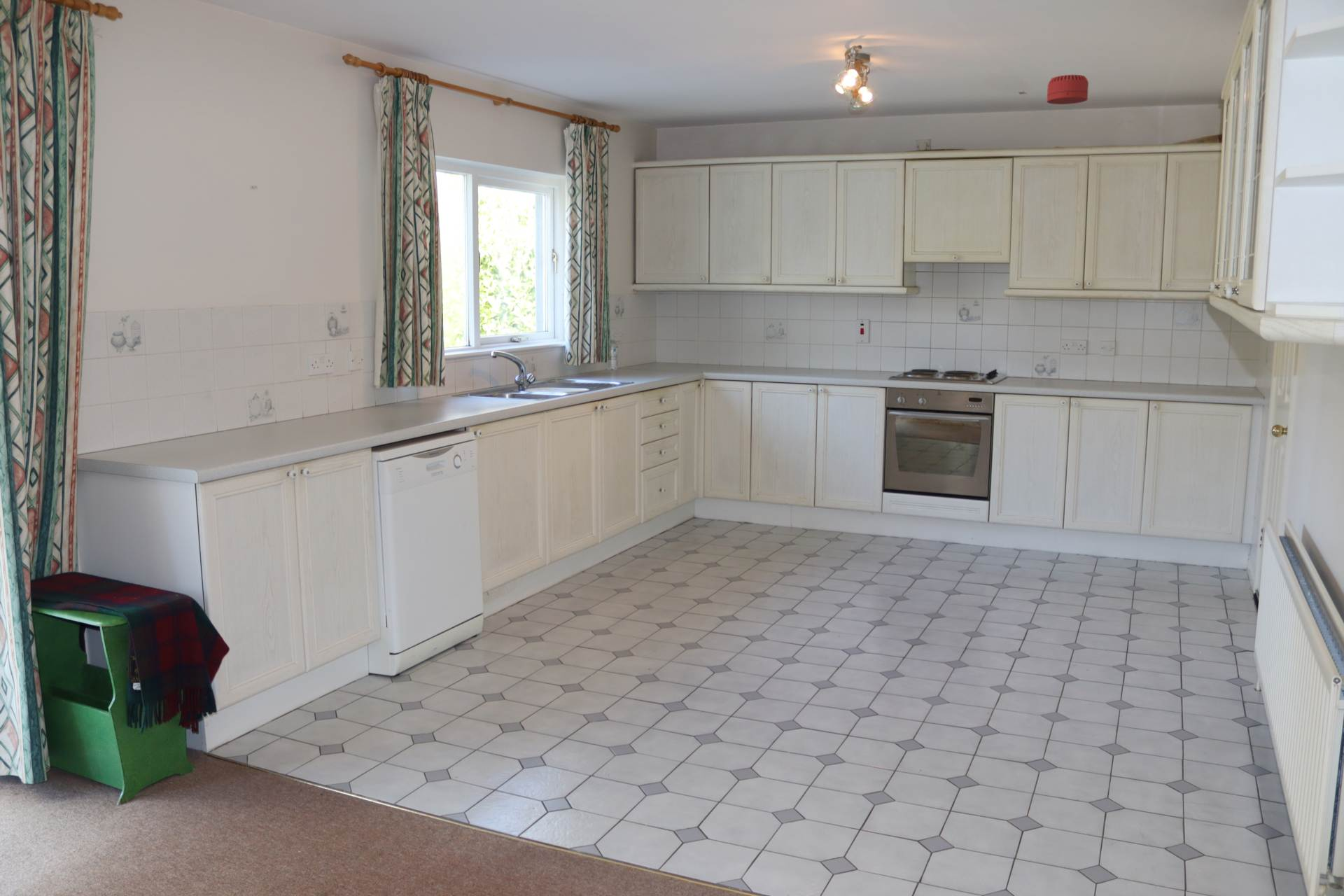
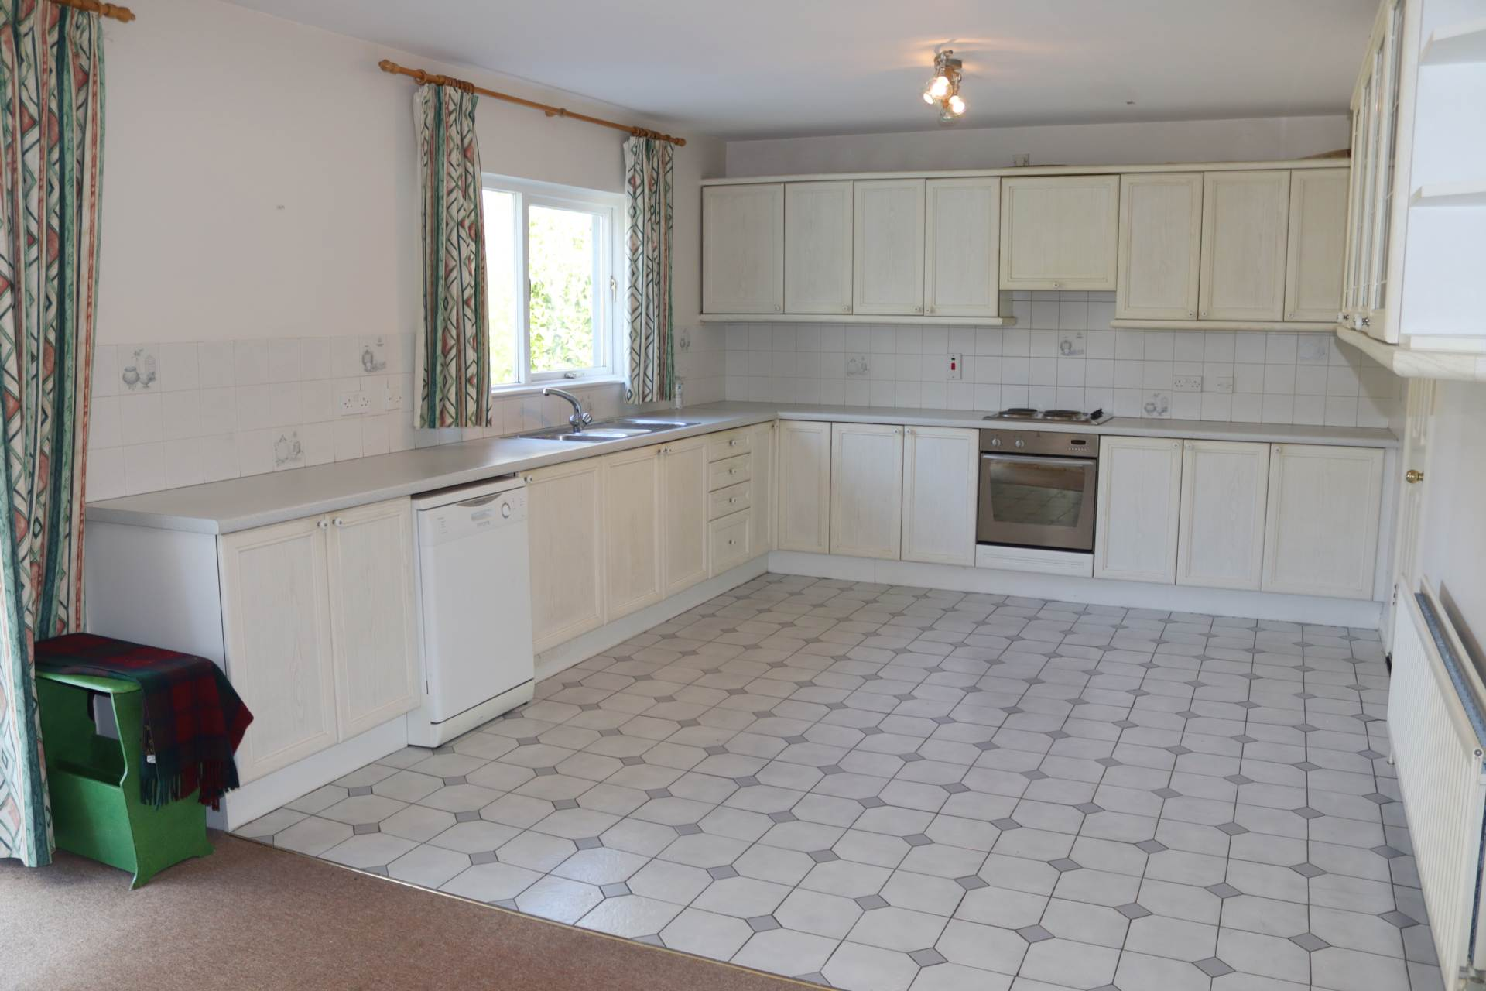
- smoke detector [1047,74,1089,105]
